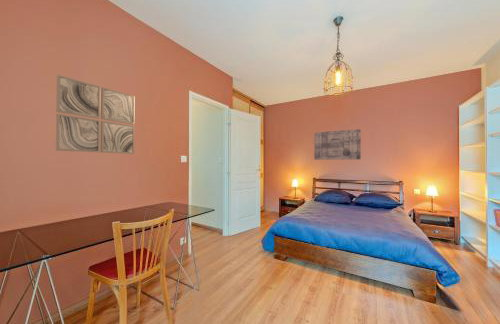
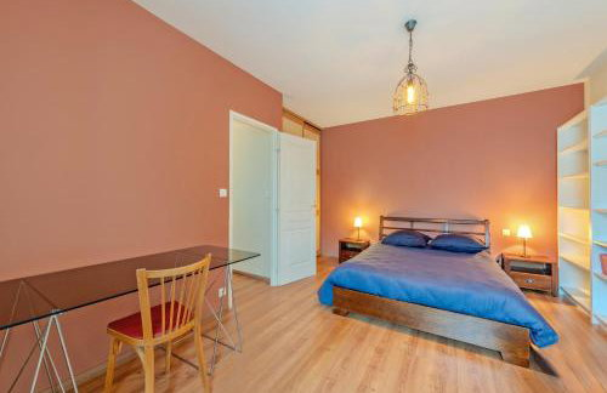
- wall art [55,74,136,155]
- wall art [313,128,362,161]
